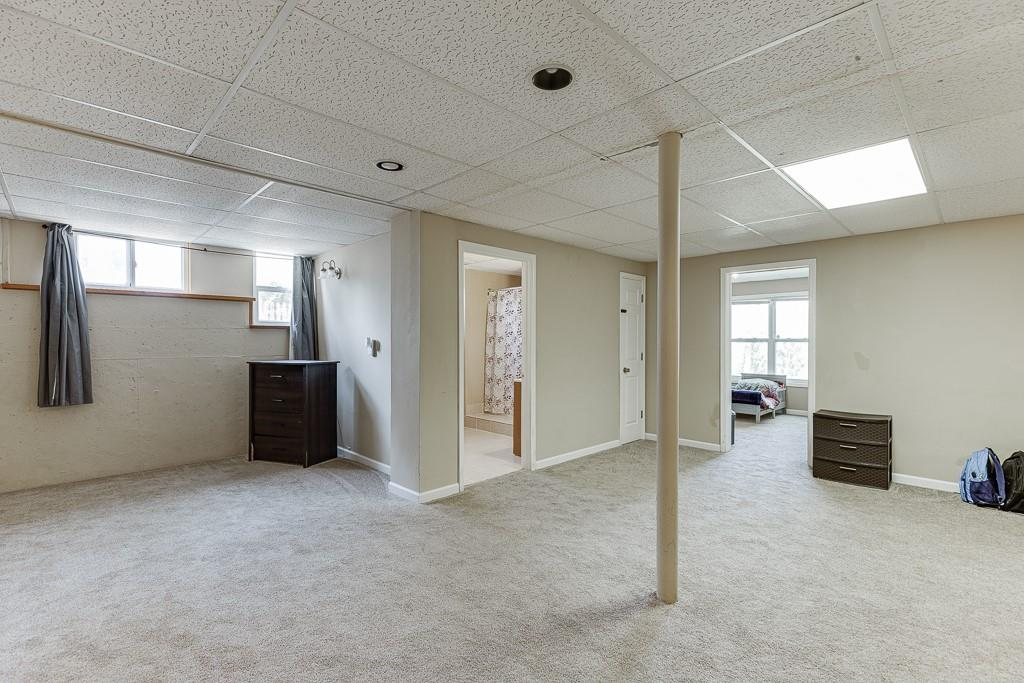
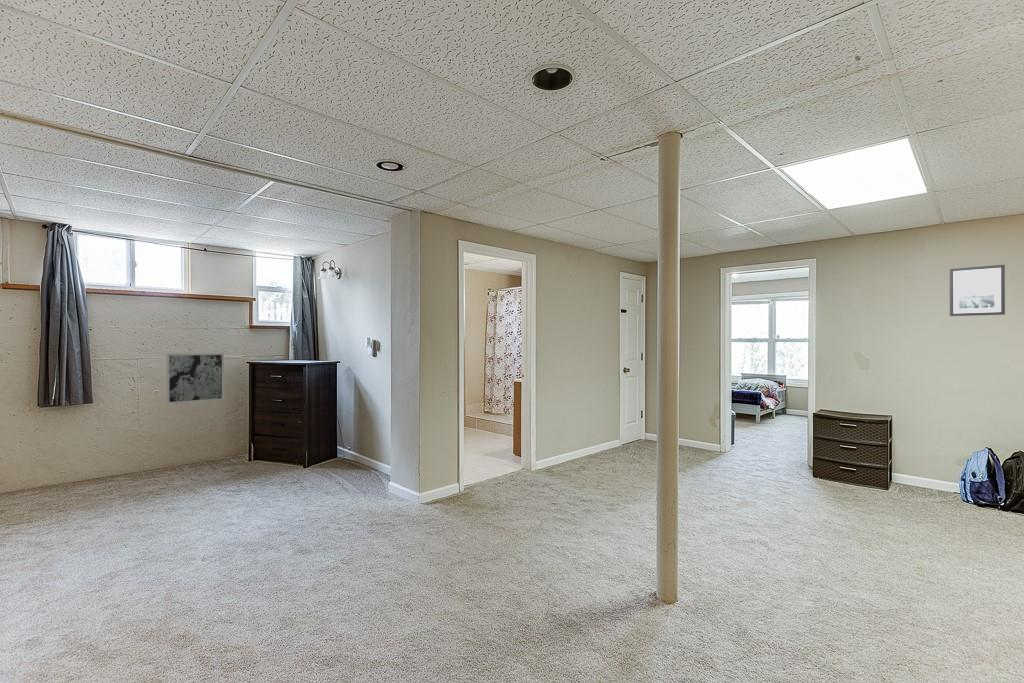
+ wall art [949,264,1006,317]
+ wall art [165,352,225,405]
